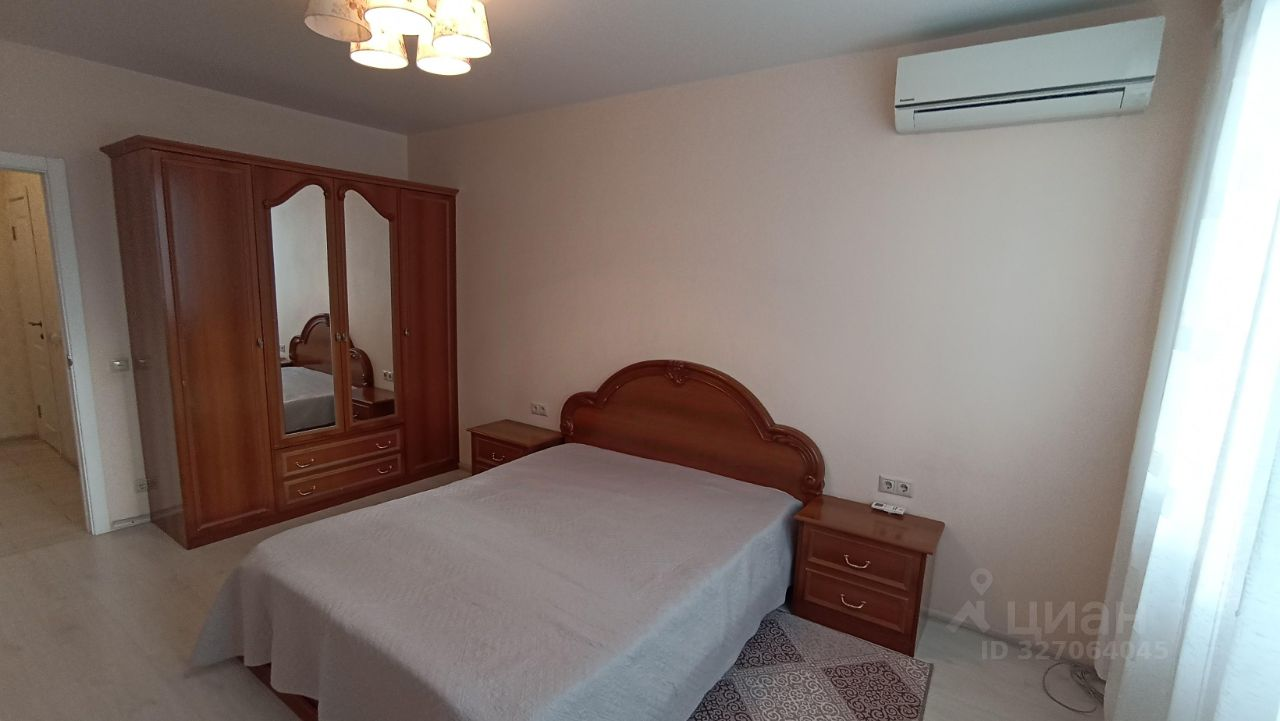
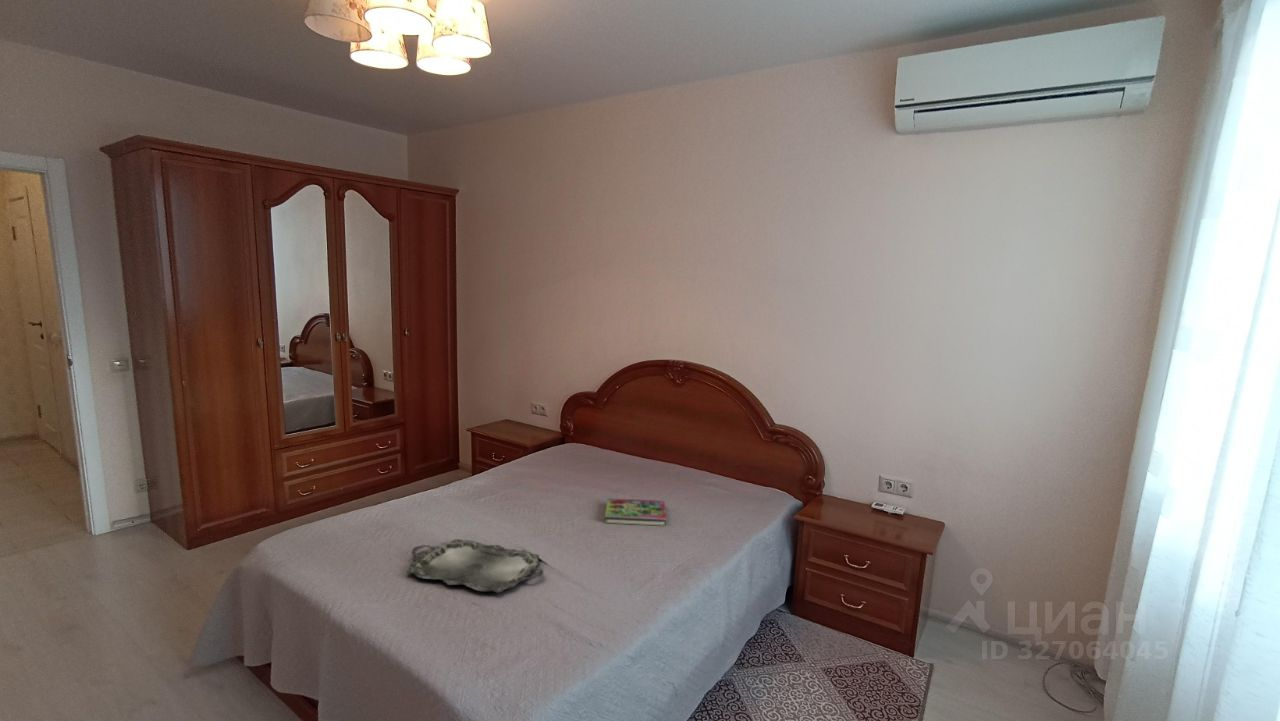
+ book [603,497,667,527]
+ serving tray [406,538,544,594]
